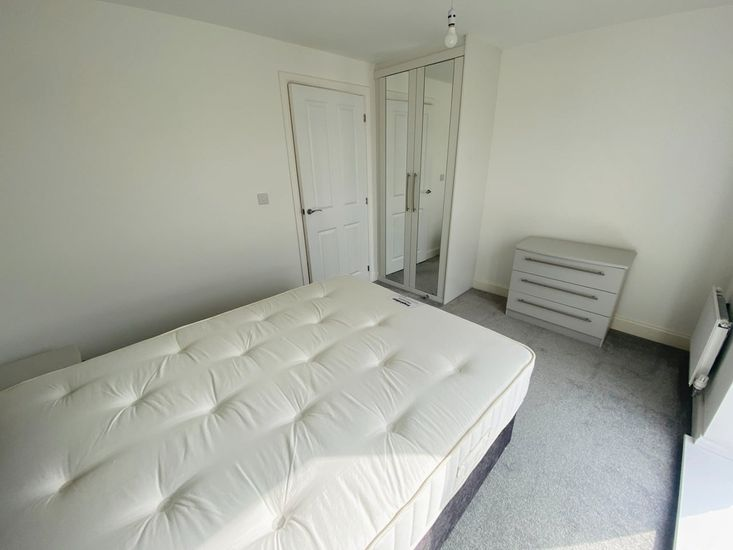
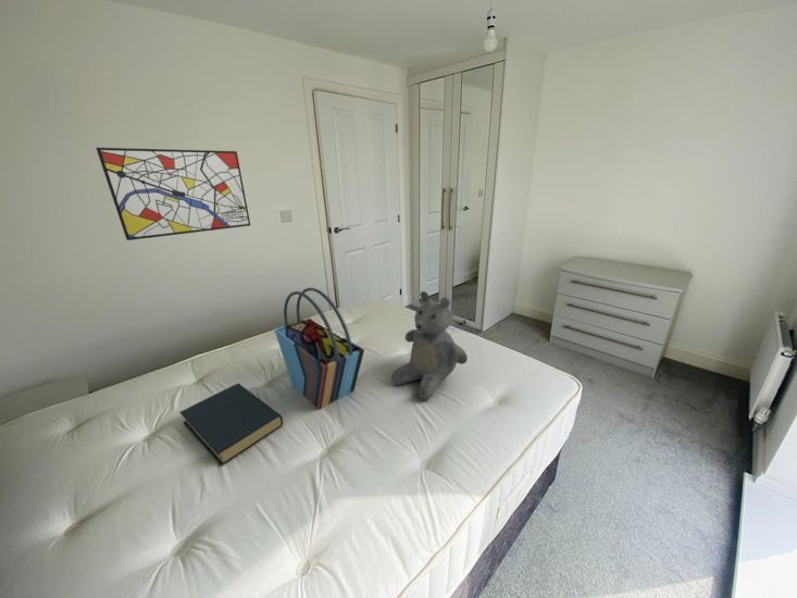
+ teddy bear [390,290,469,401]
+ wall art [95,147,251,241]
+ hardback book [178,383,284,466]
+ tote bag [273,287,365,411]
